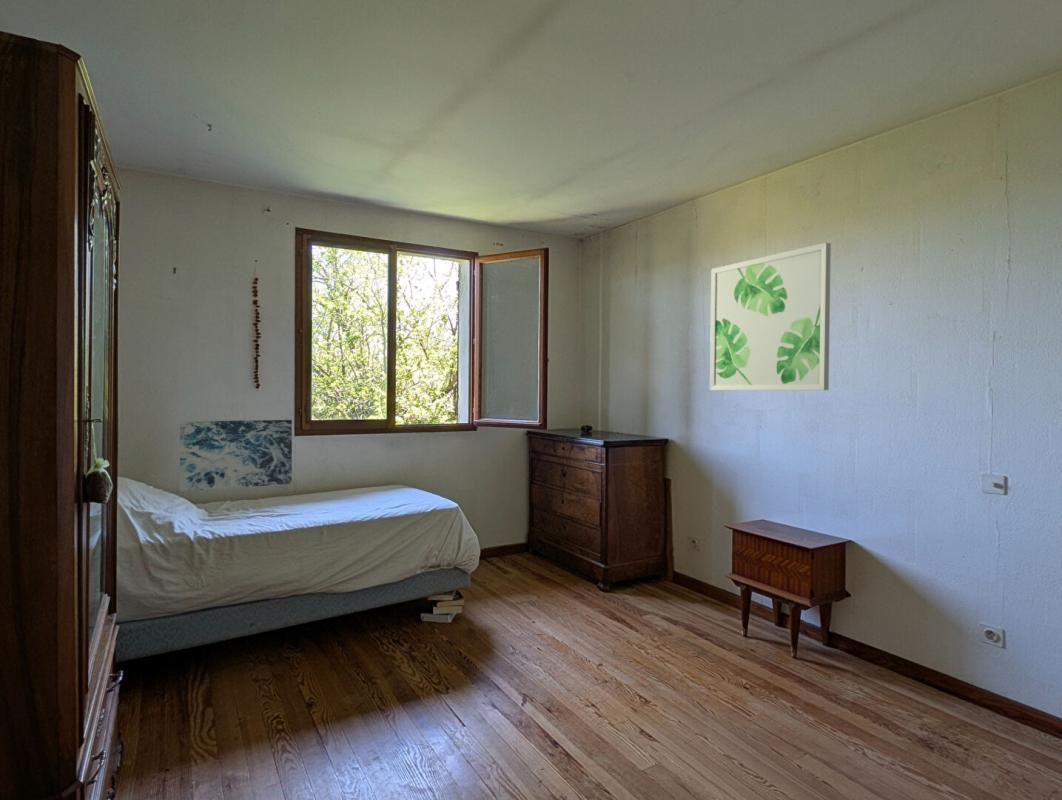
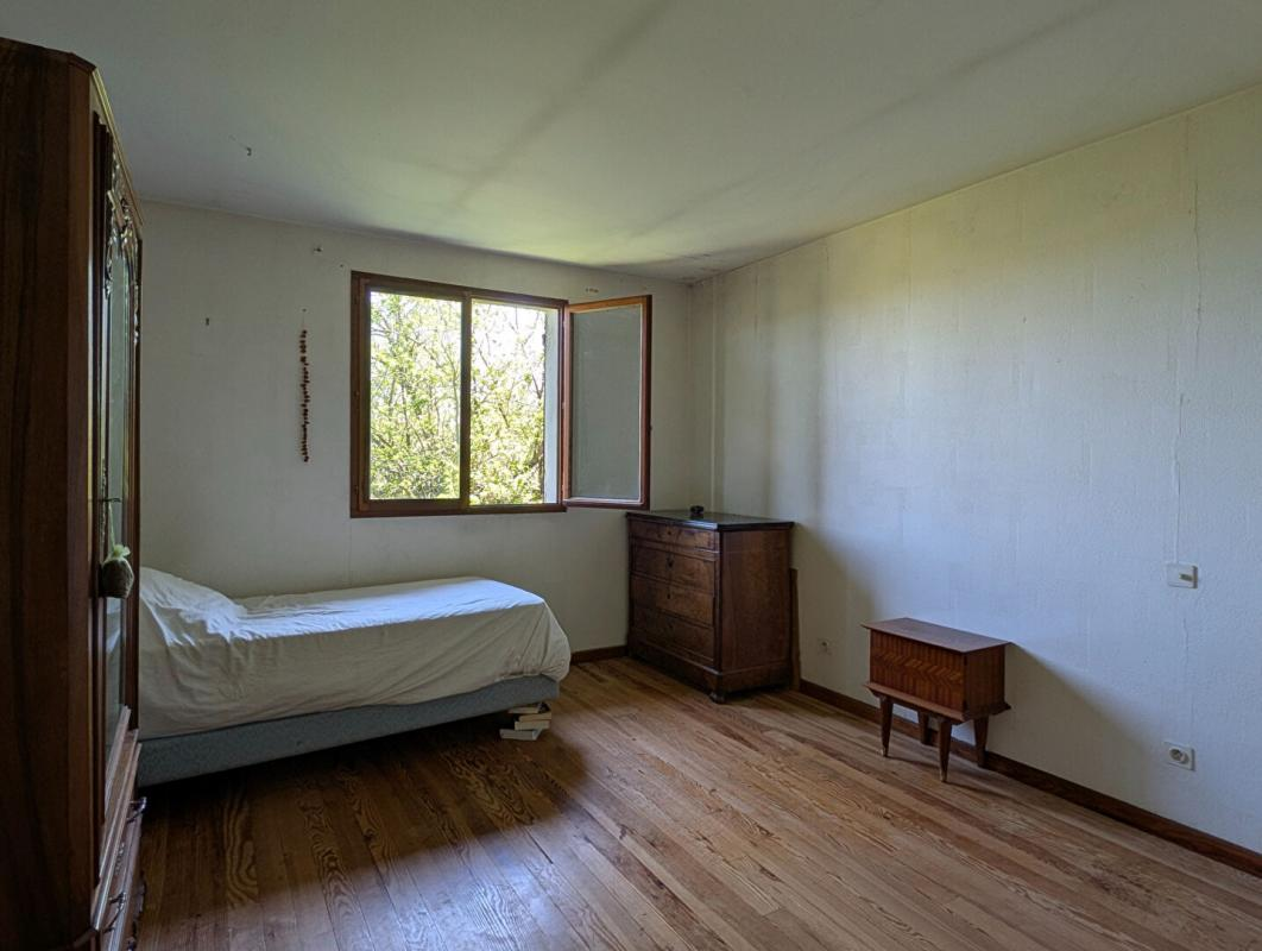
- wall art [709,242,832,391]
- wall art [179,419,293,492]
